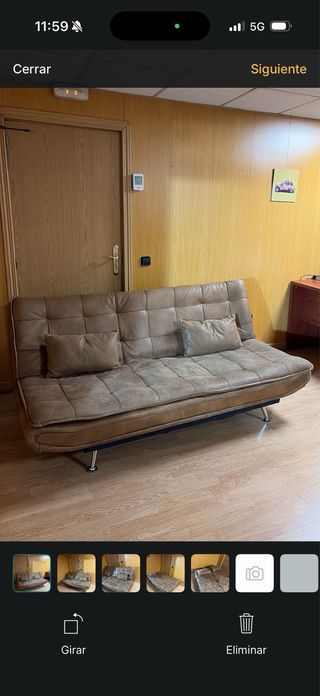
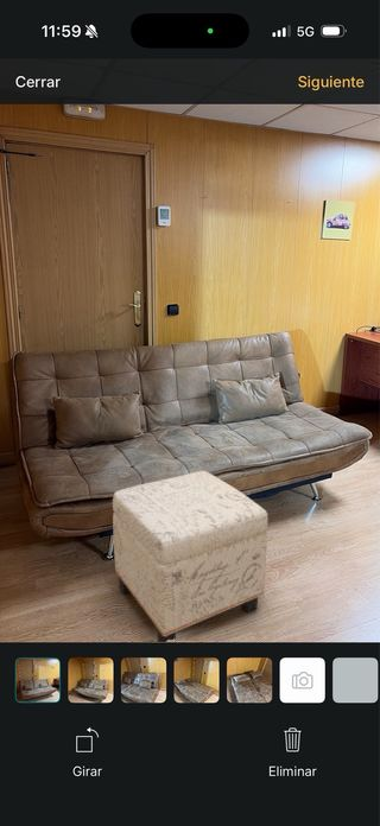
+ ottoman [112,470,268,643]
